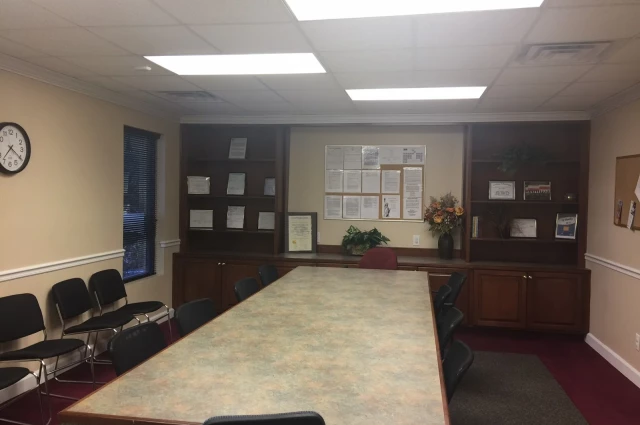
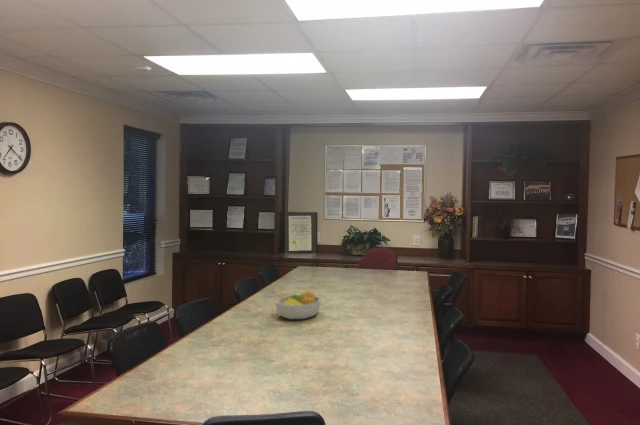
+ fruit bowl [275,289,322,320]
